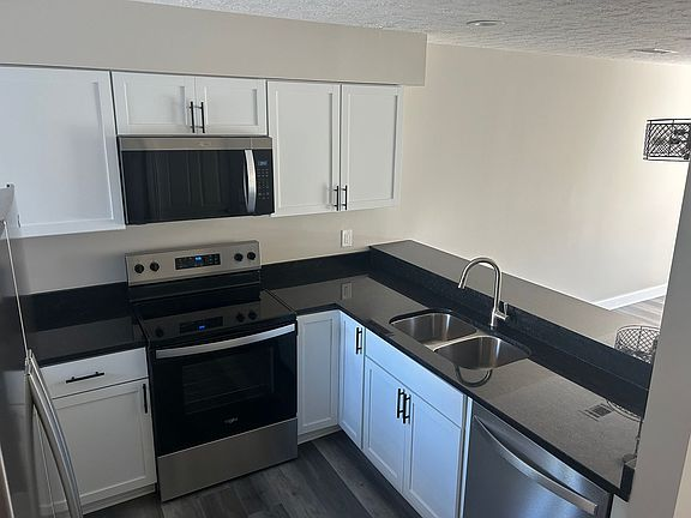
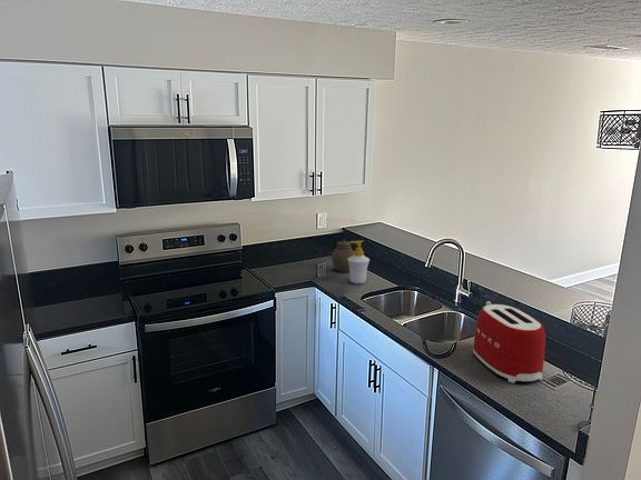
+ soap bottle [347,239,371,286]
+ jar [331,238,354,273]
+ toaster [472,300,546,384]
